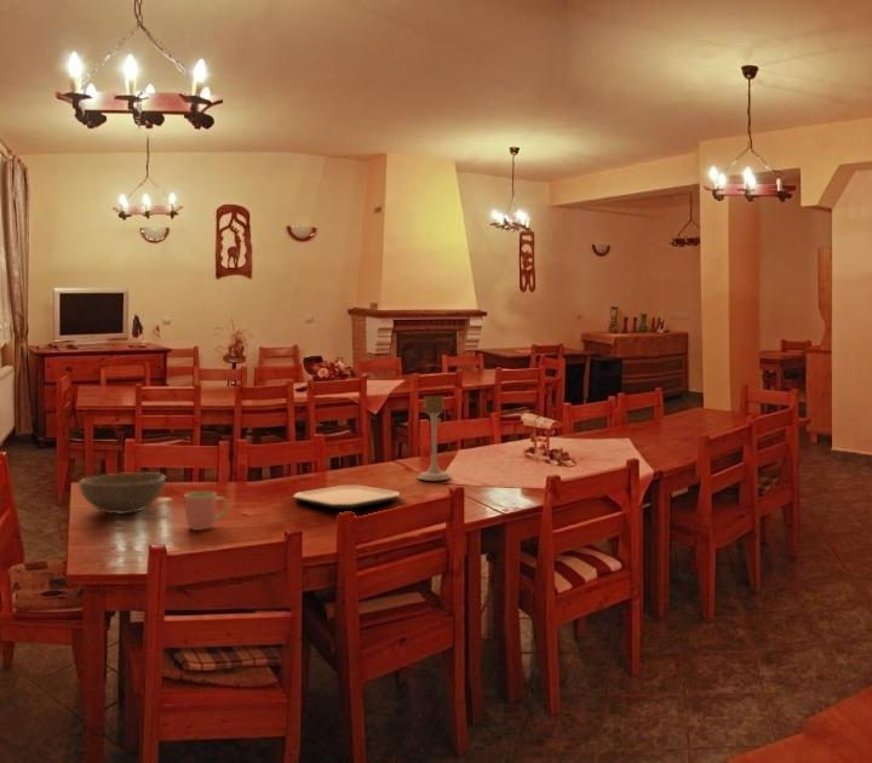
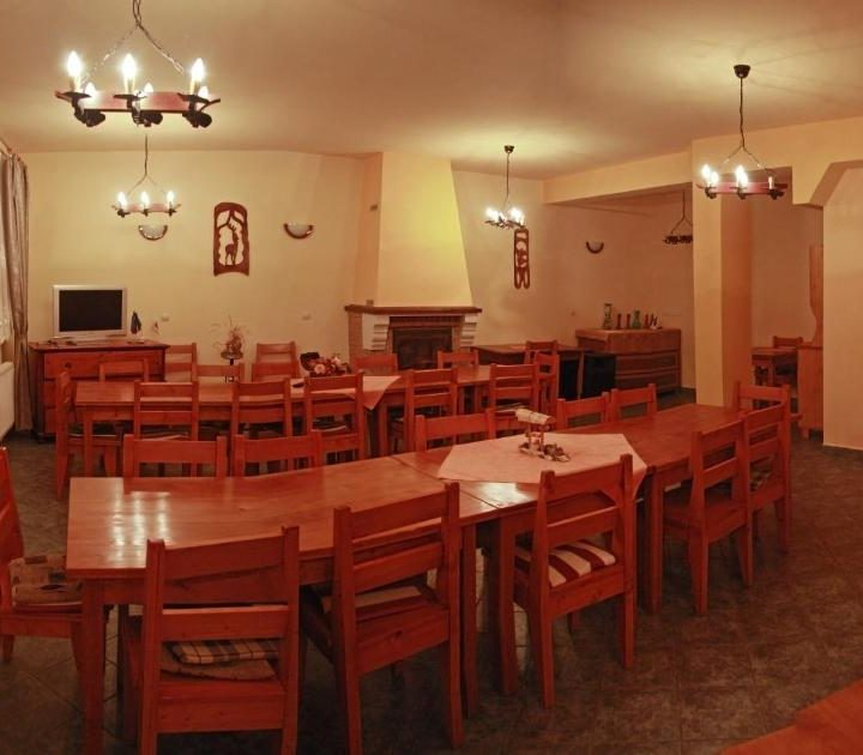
- plate [292,484,401,510]
- cup [184,490,229,532]
- candle holder [417,395,452,482]
- bowl [78,471,167,515]
